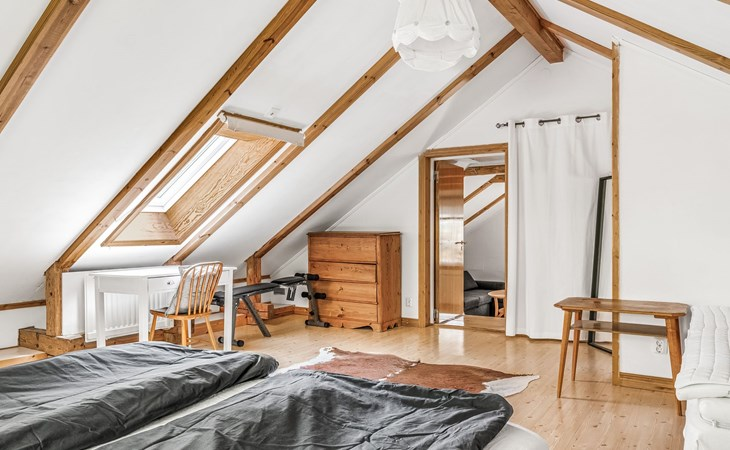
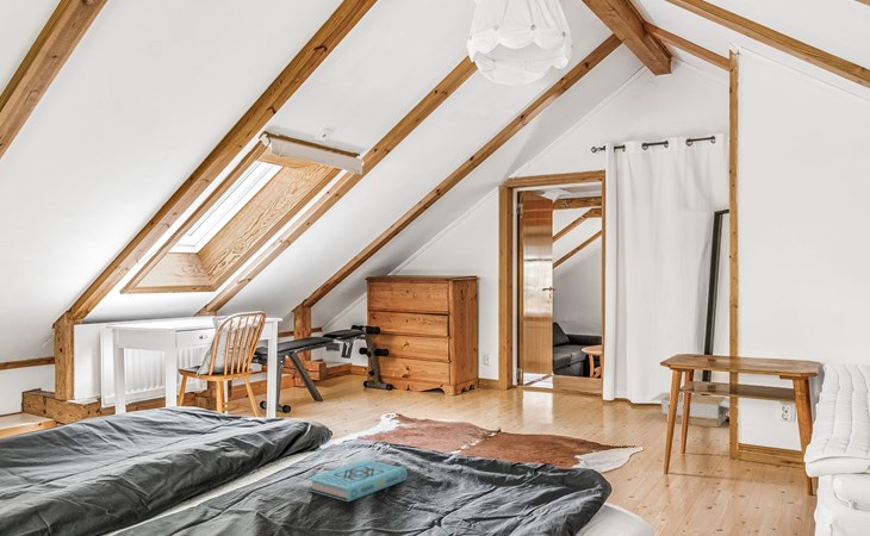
+ cardboard box [650,391,731,429]
+ book [306,459,408,503]
